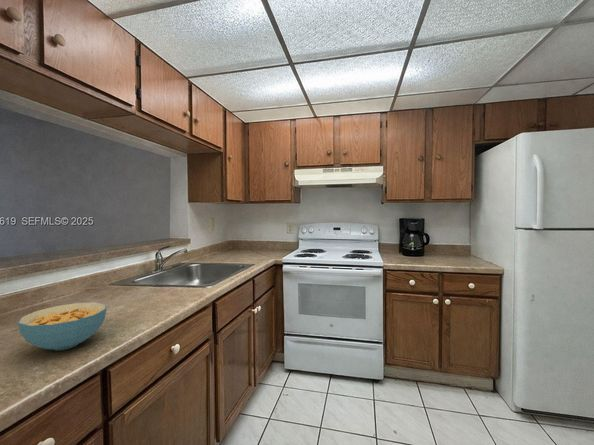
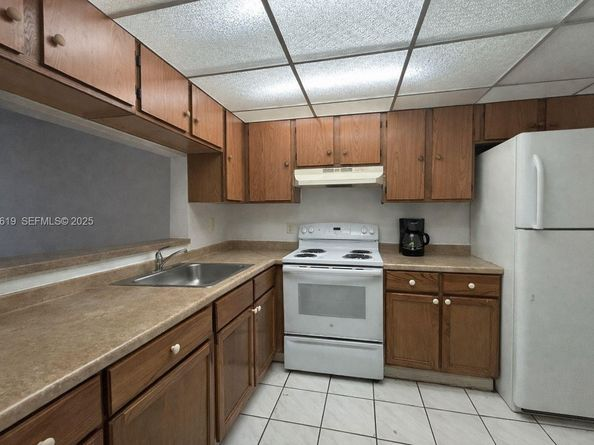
- cereal bowl [17,301,107,351]
